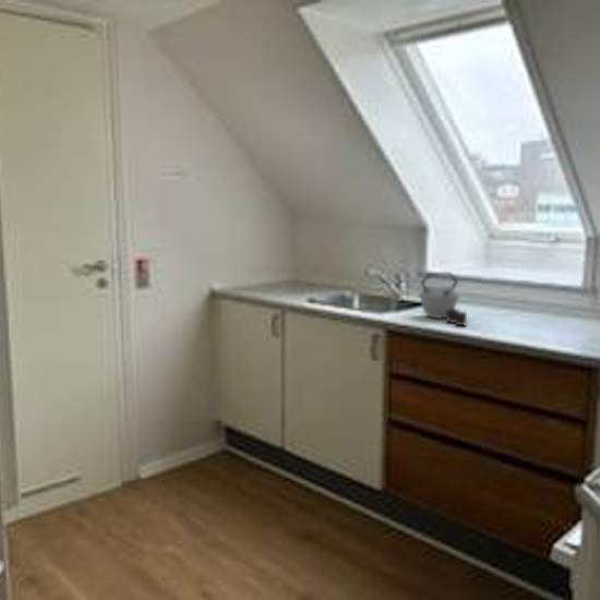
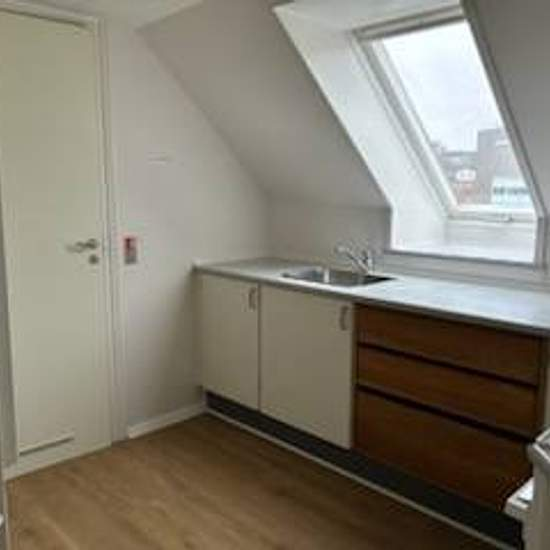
- kettle [418,272,468,327]
